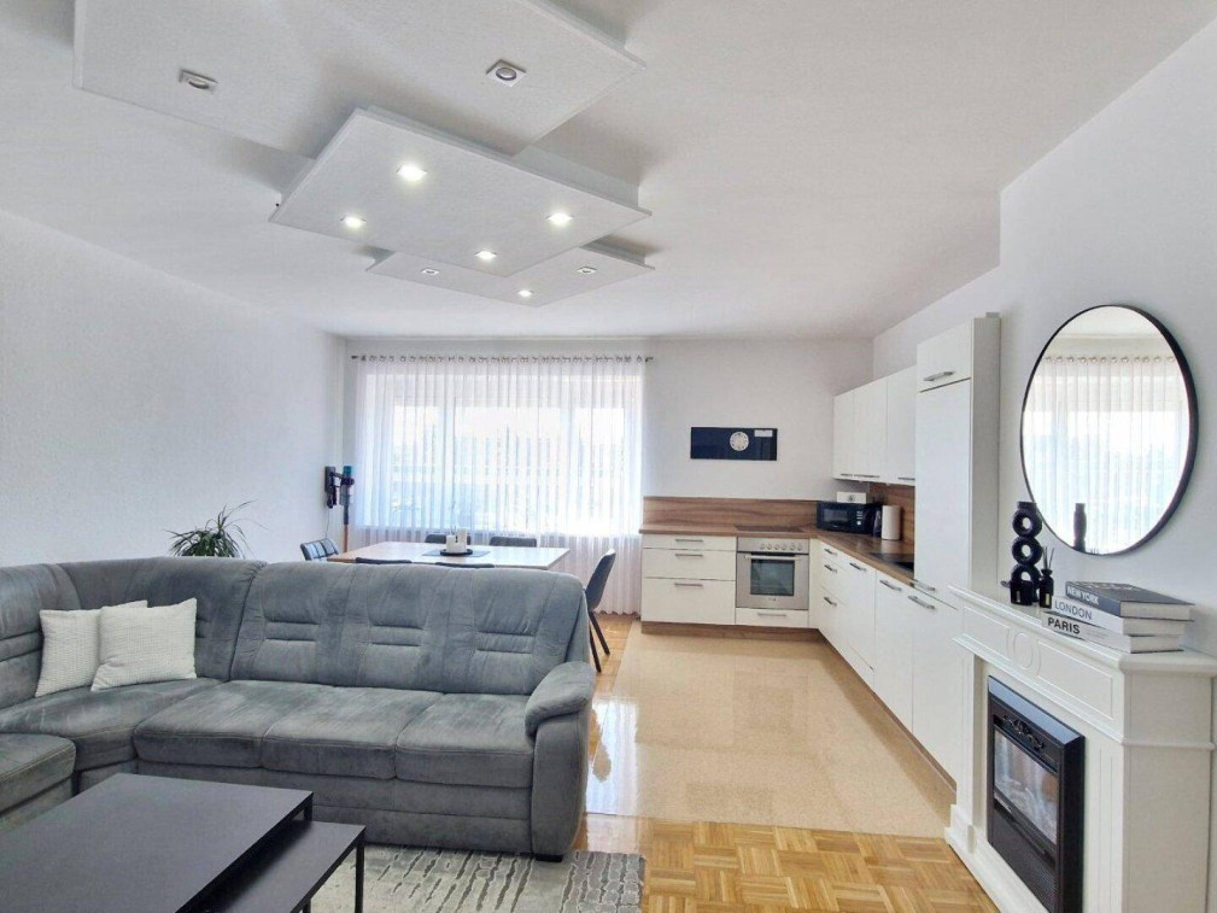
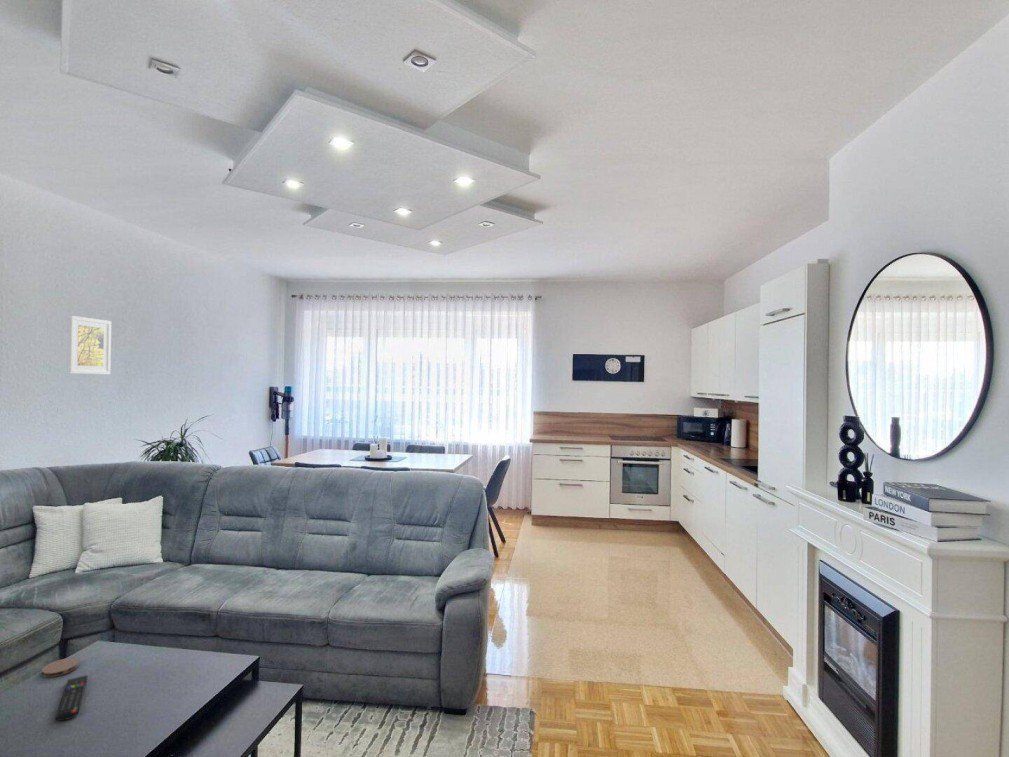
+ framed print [67,315,112,375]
+ coaster [41,657,80,678]
+ remote control [55,674,89,722]
